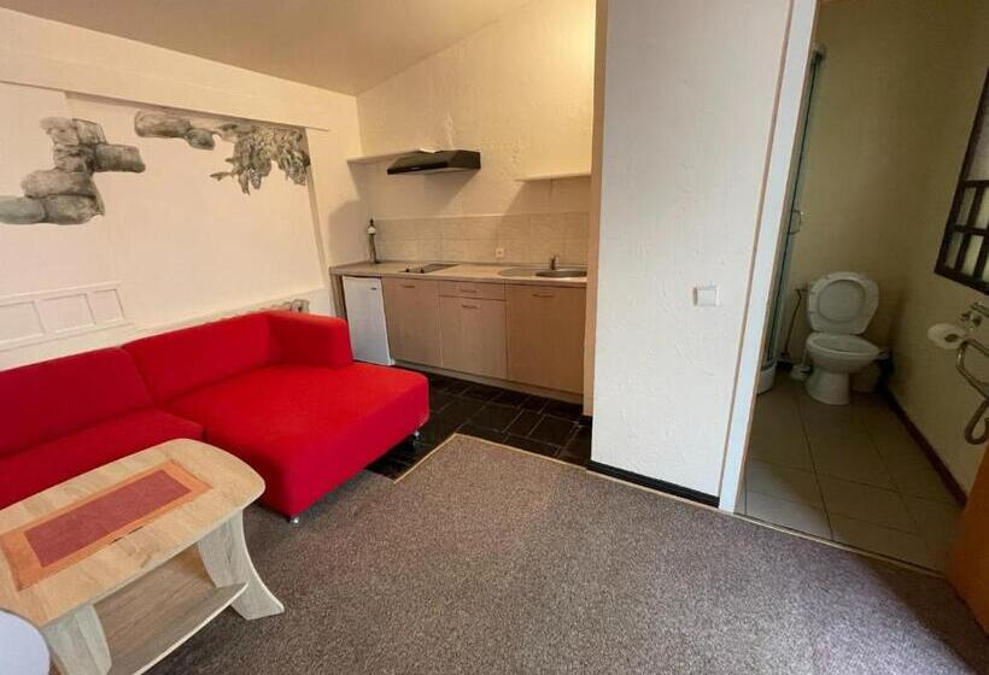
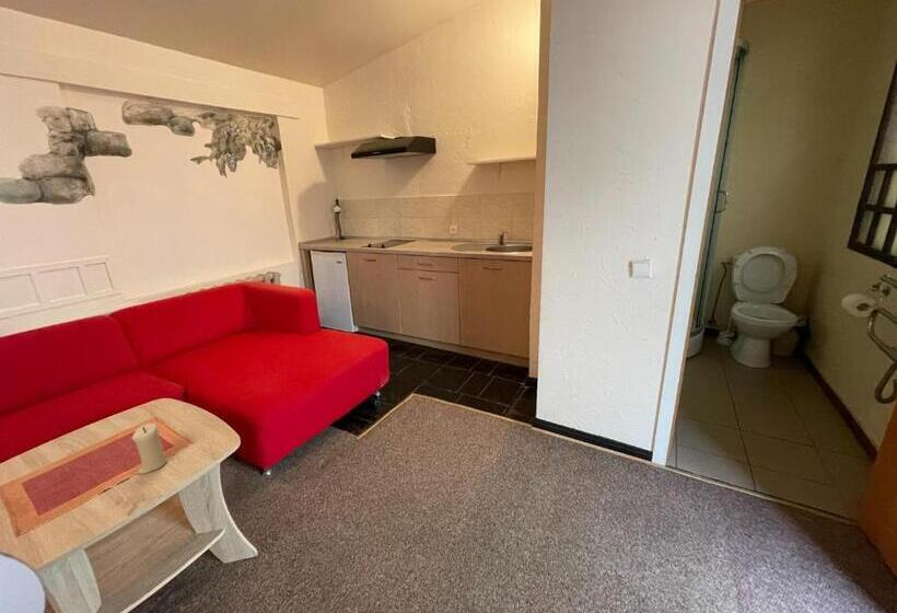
+ candle [131,423,167,475]
